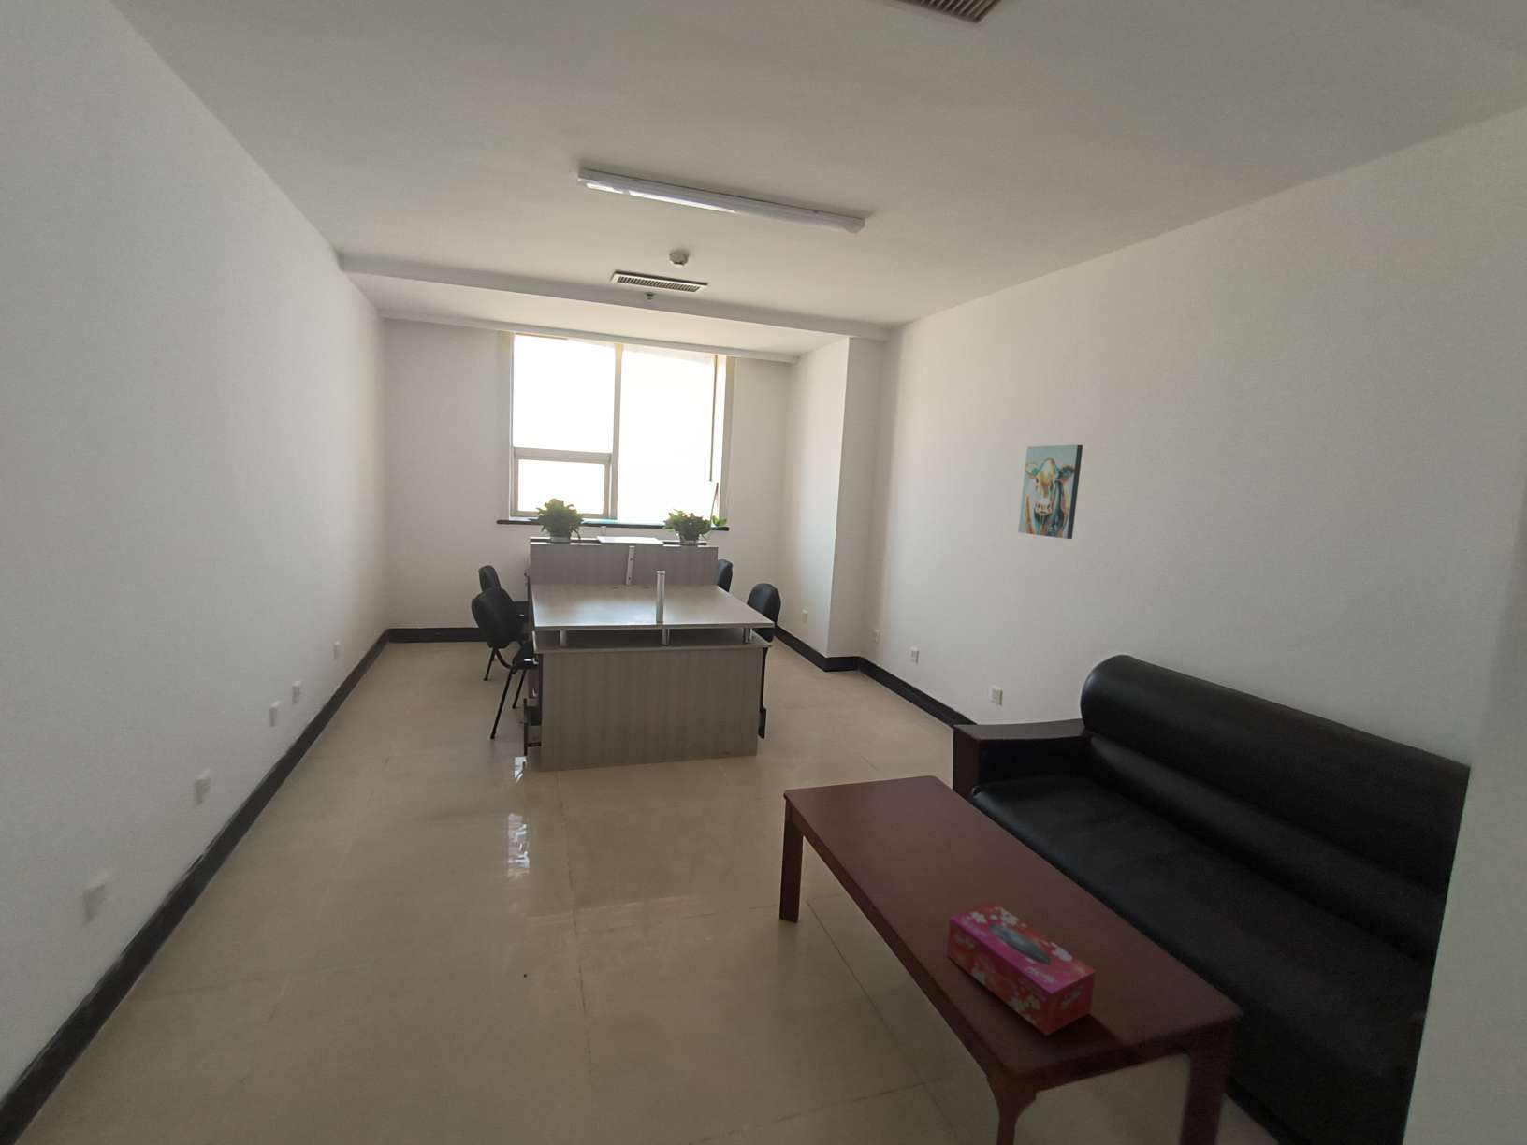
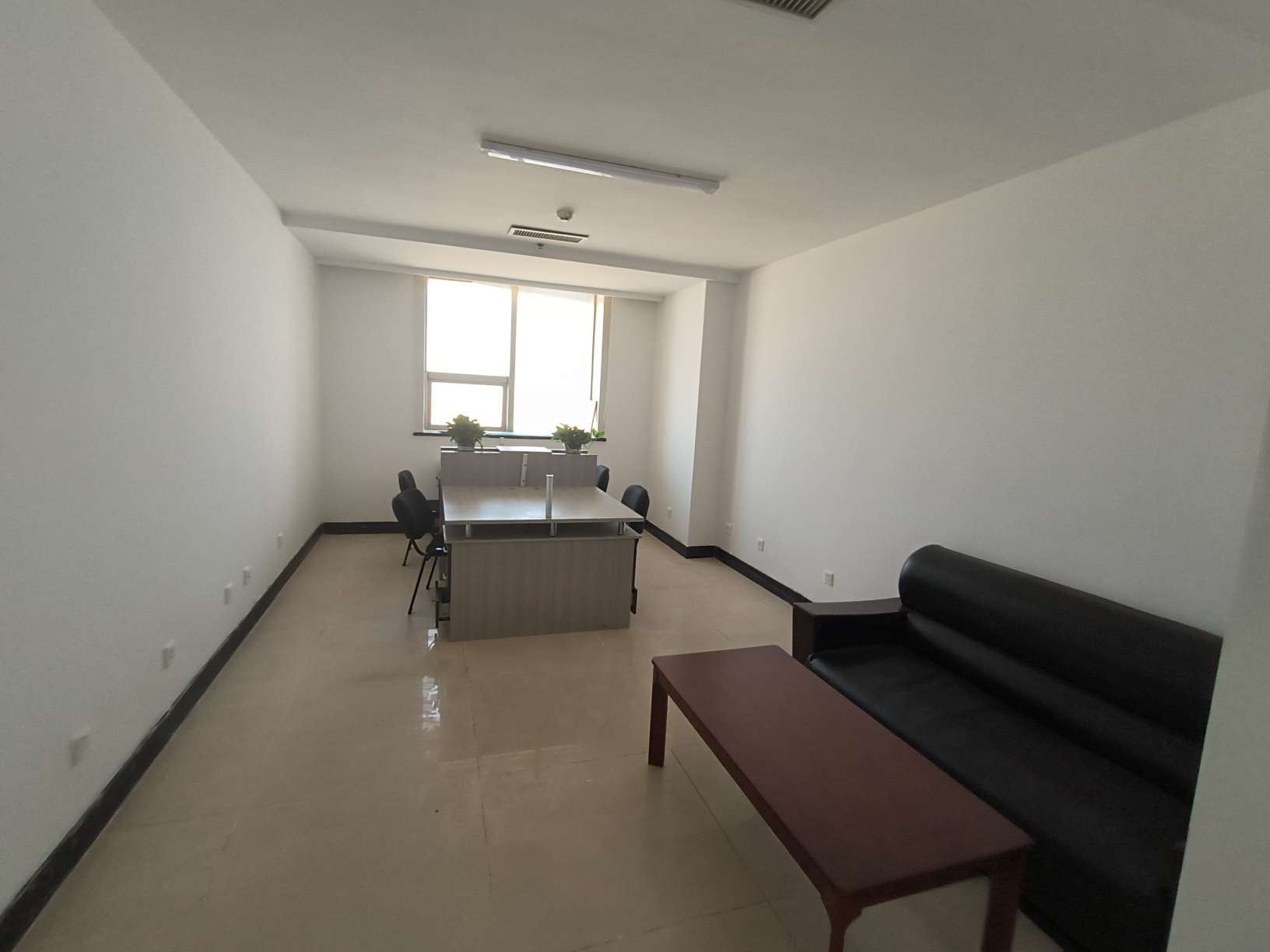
- tissue box [946,901,1097,1038]
- wall art [1017,444,1083,540]
